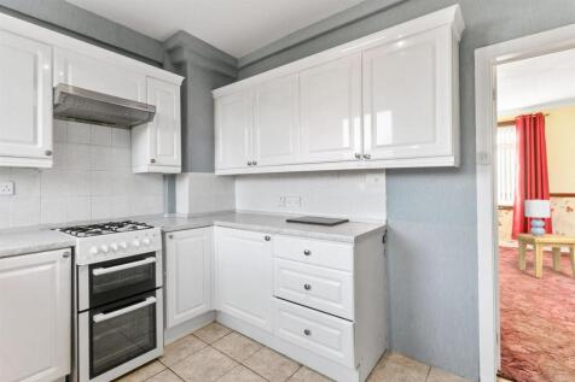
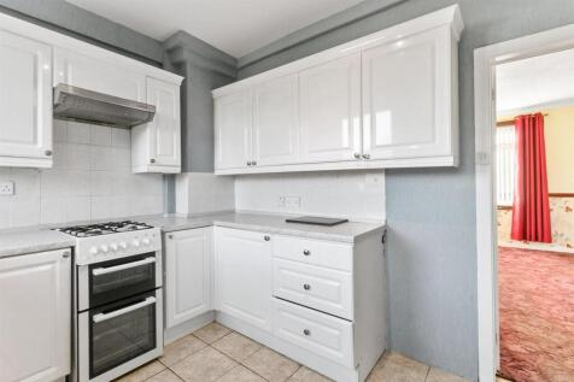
- side table [515,233,575,280]
- lamp [523,198,552,236]
